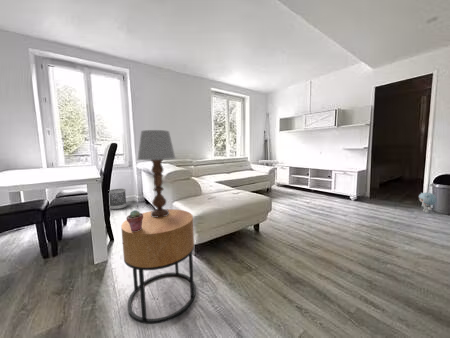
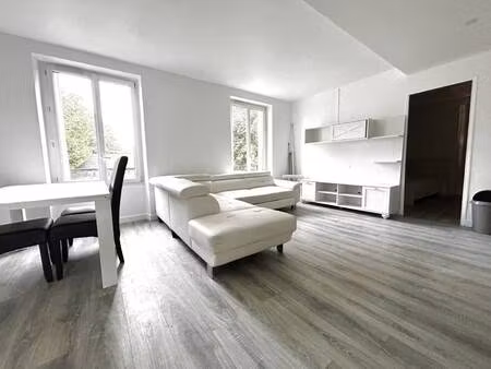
- table lamp [136,129,177,217]
- plush toy [418,192,438,214]
- wastebasket [109,188,128,210]
- side table [120,208,197,325]
- potted succulent [125,209,143,231]
